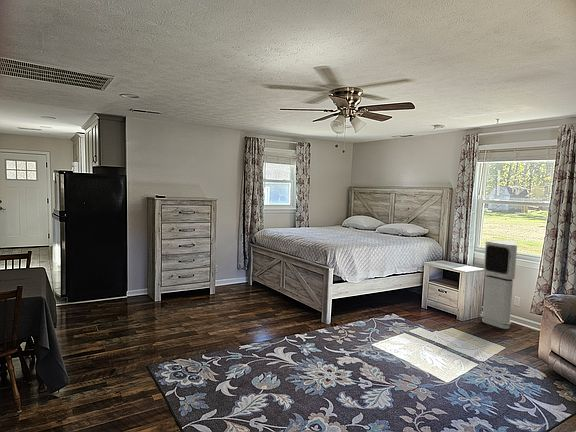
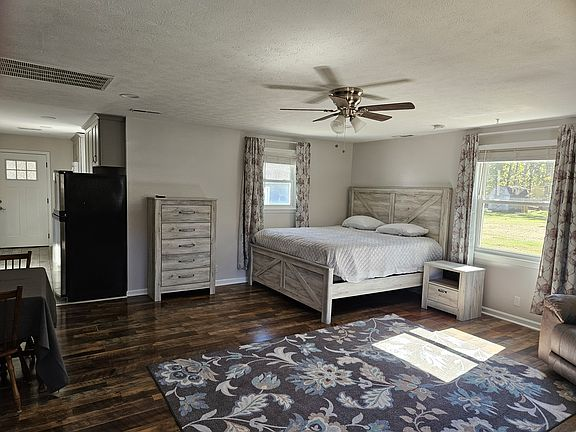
- air purifier [479,240,518,330]
